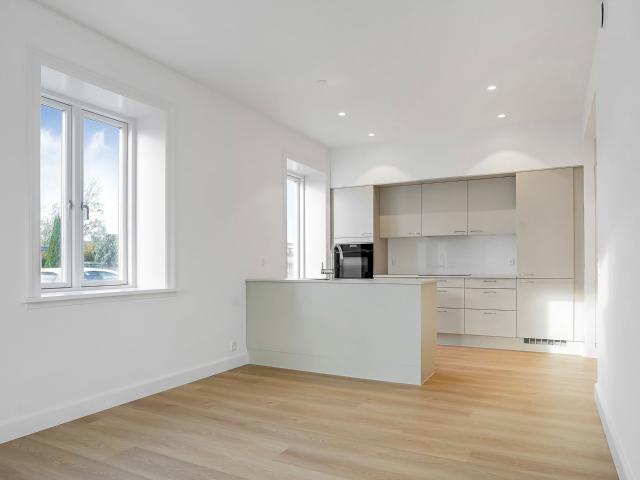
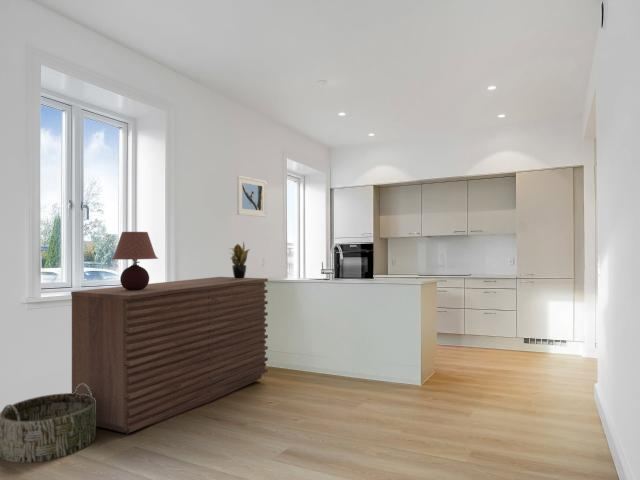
+ basket [0,383,97,464]
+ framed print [236,174,267,218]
+ table lamp [110,231,159,290]
+ sideboard [70,276,269,435]
+ potted plant [228,241,251,279]
